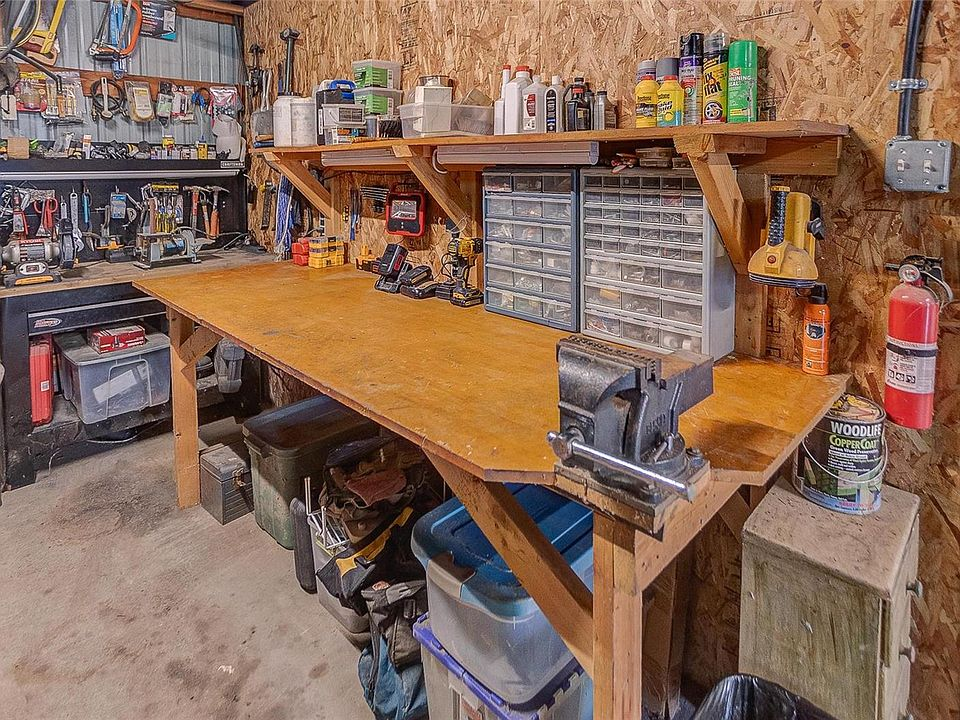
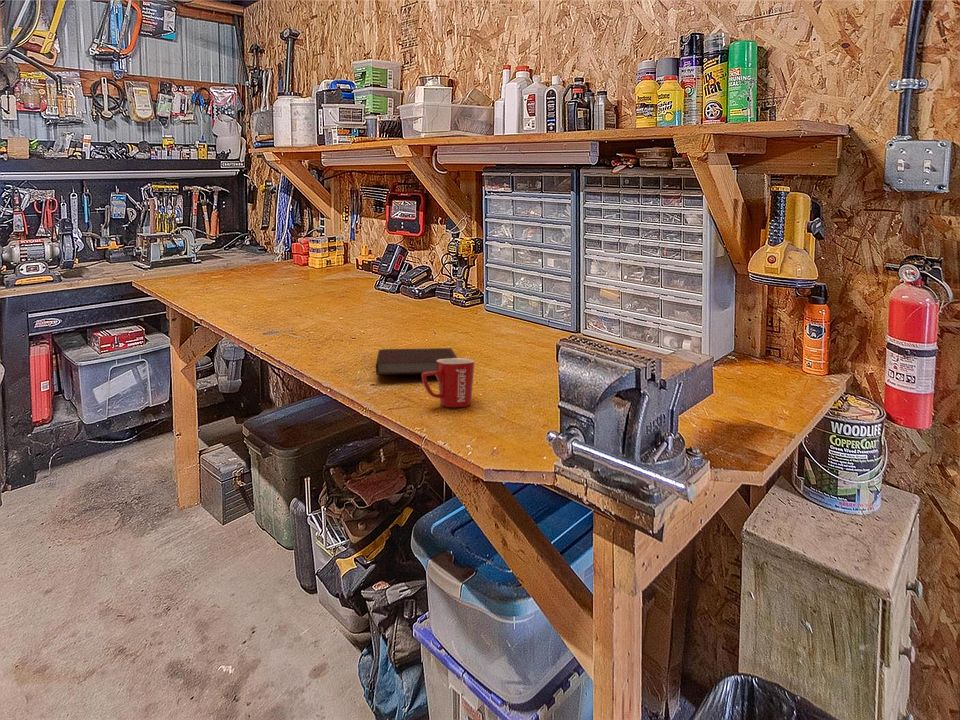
+ mug [420,357,476,408]
+ notebook [375,347,458,376]
